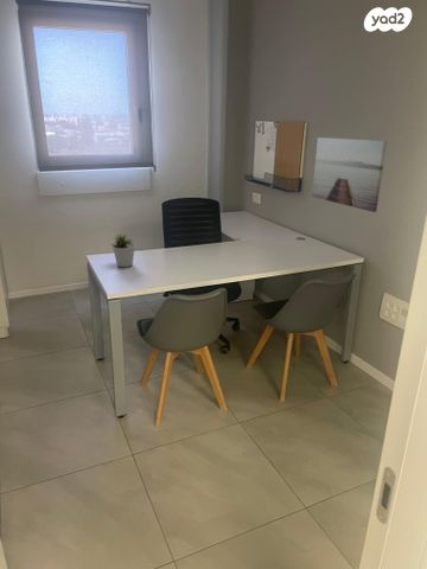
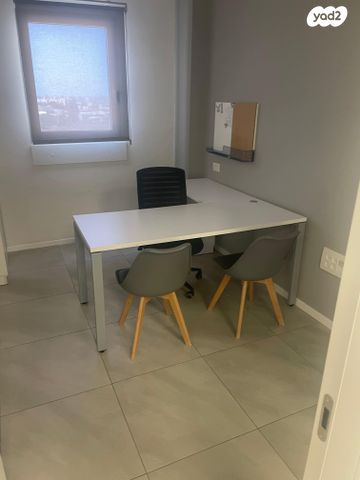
- potted plant [109,232,136,268]
- wall art [311,136,388,213]
